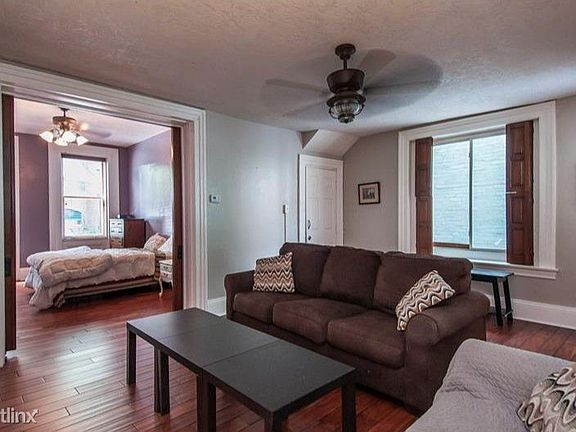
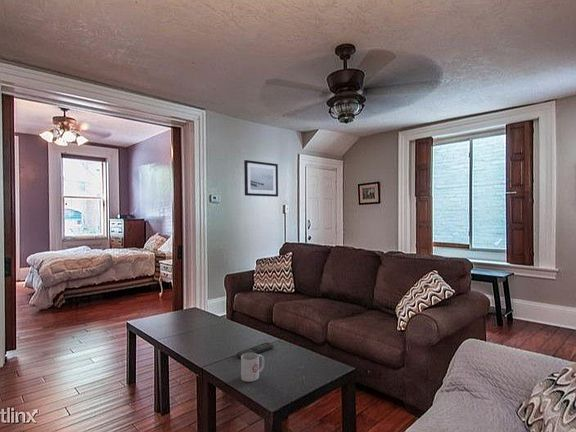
+ mug [240,353,265,383]
+ remote control [236,341,274,359]
+ wall art [243,159,279,198]
